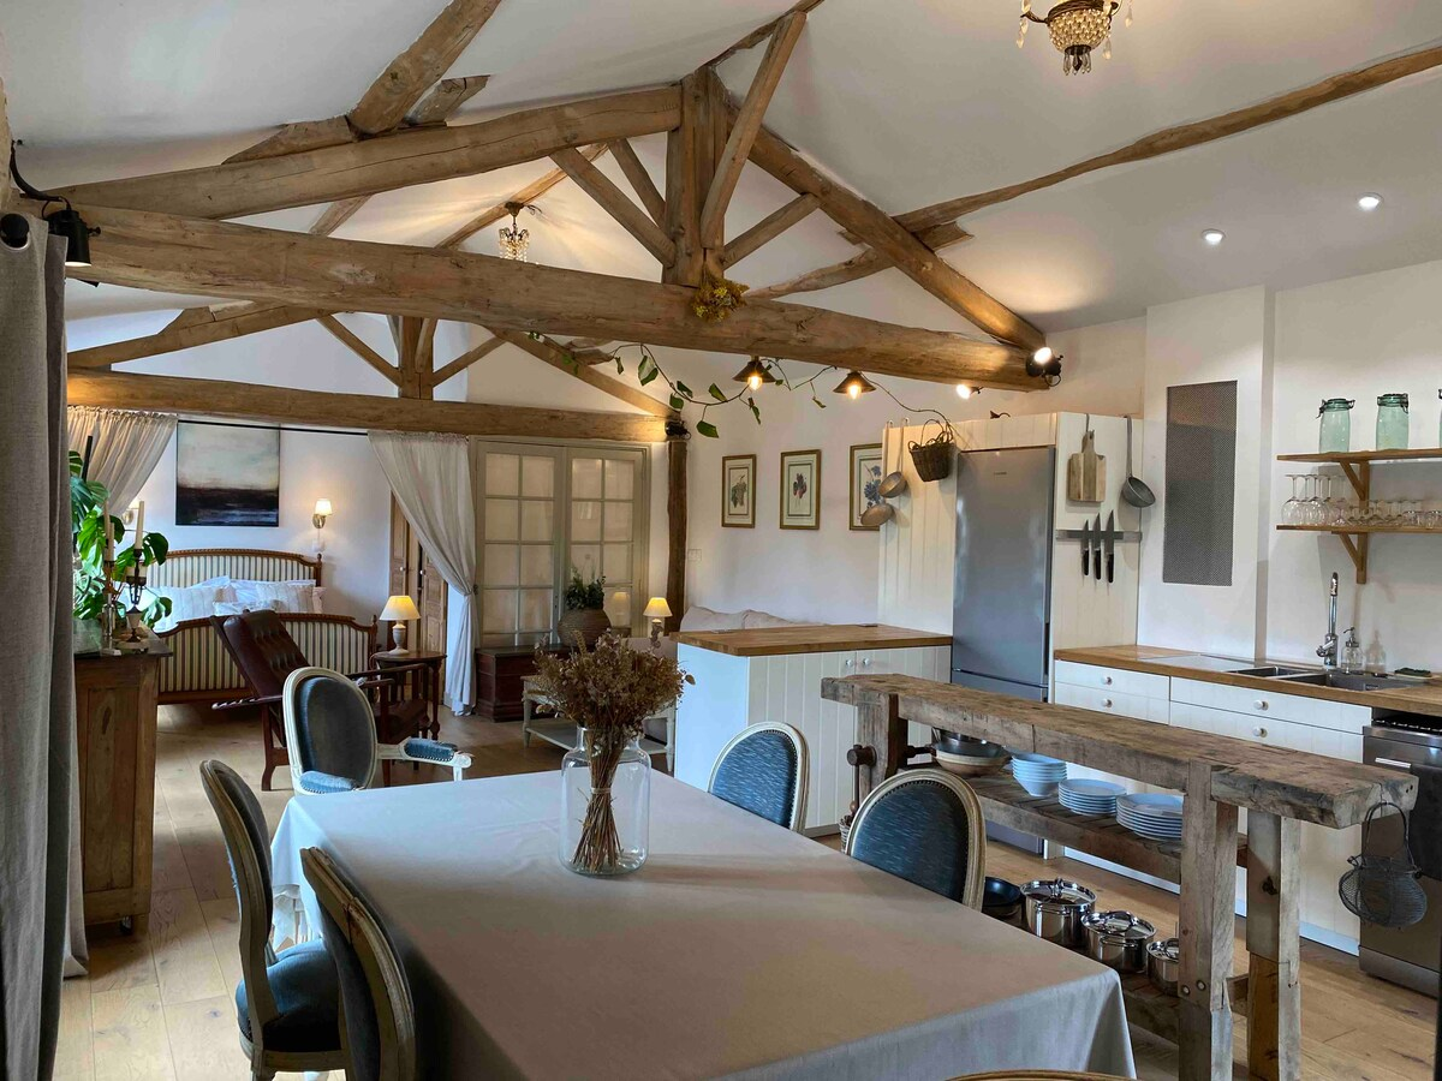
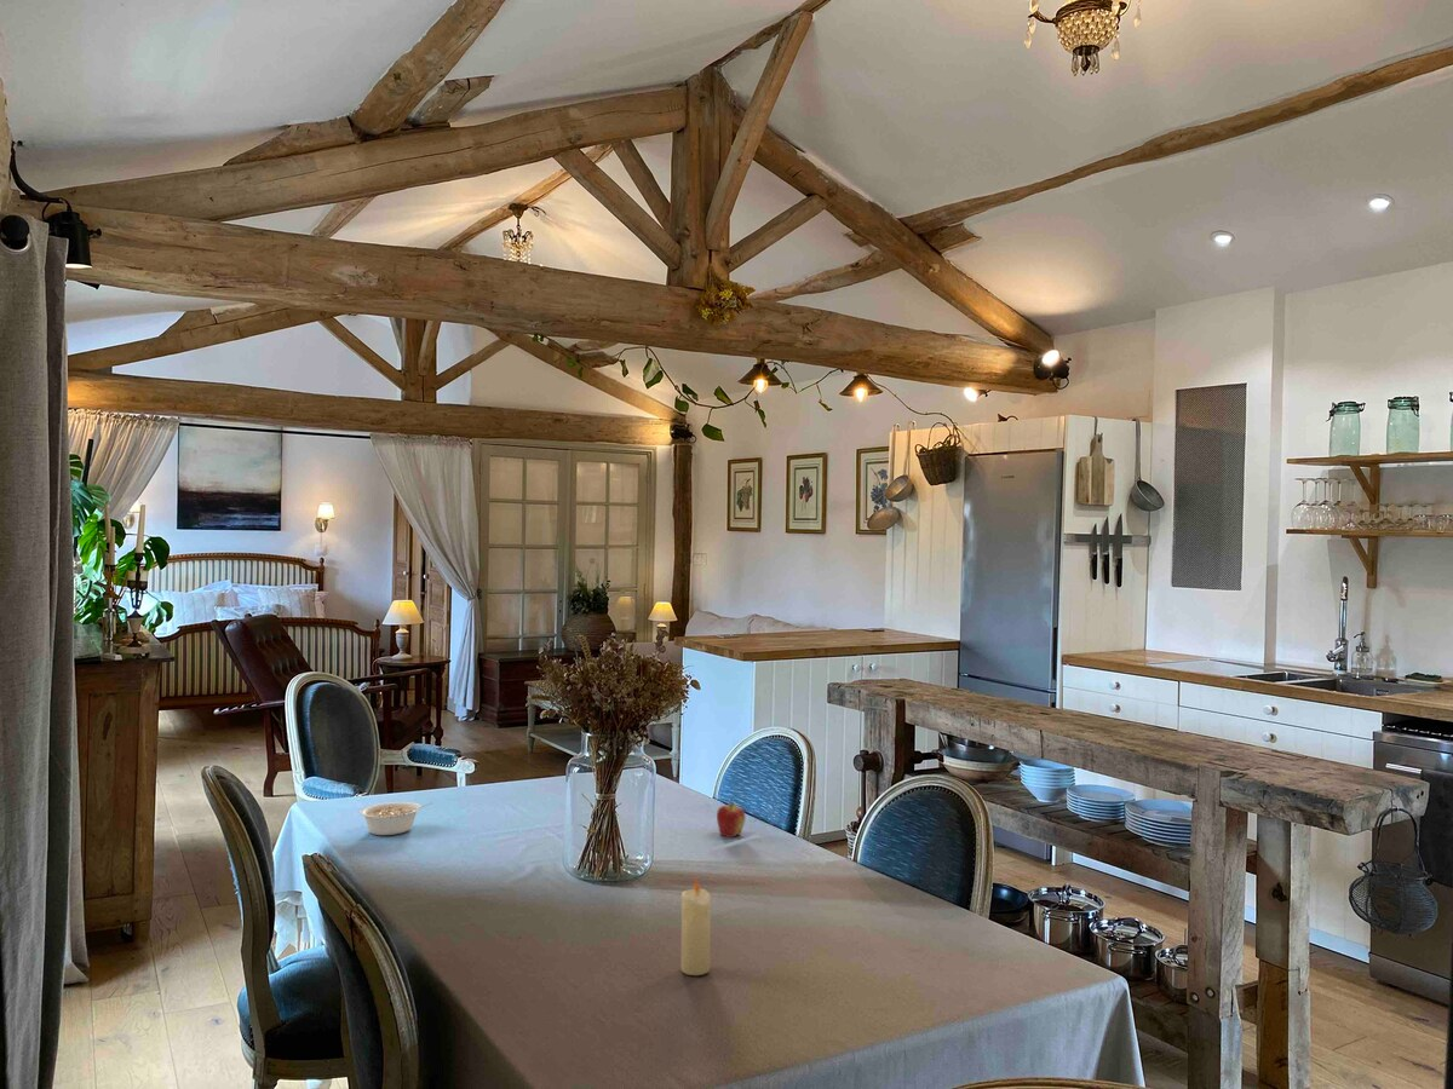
+ legume [358,801,435,836]
+ fruit [716,795,747,839]
+ candle [679,876,712,976]
